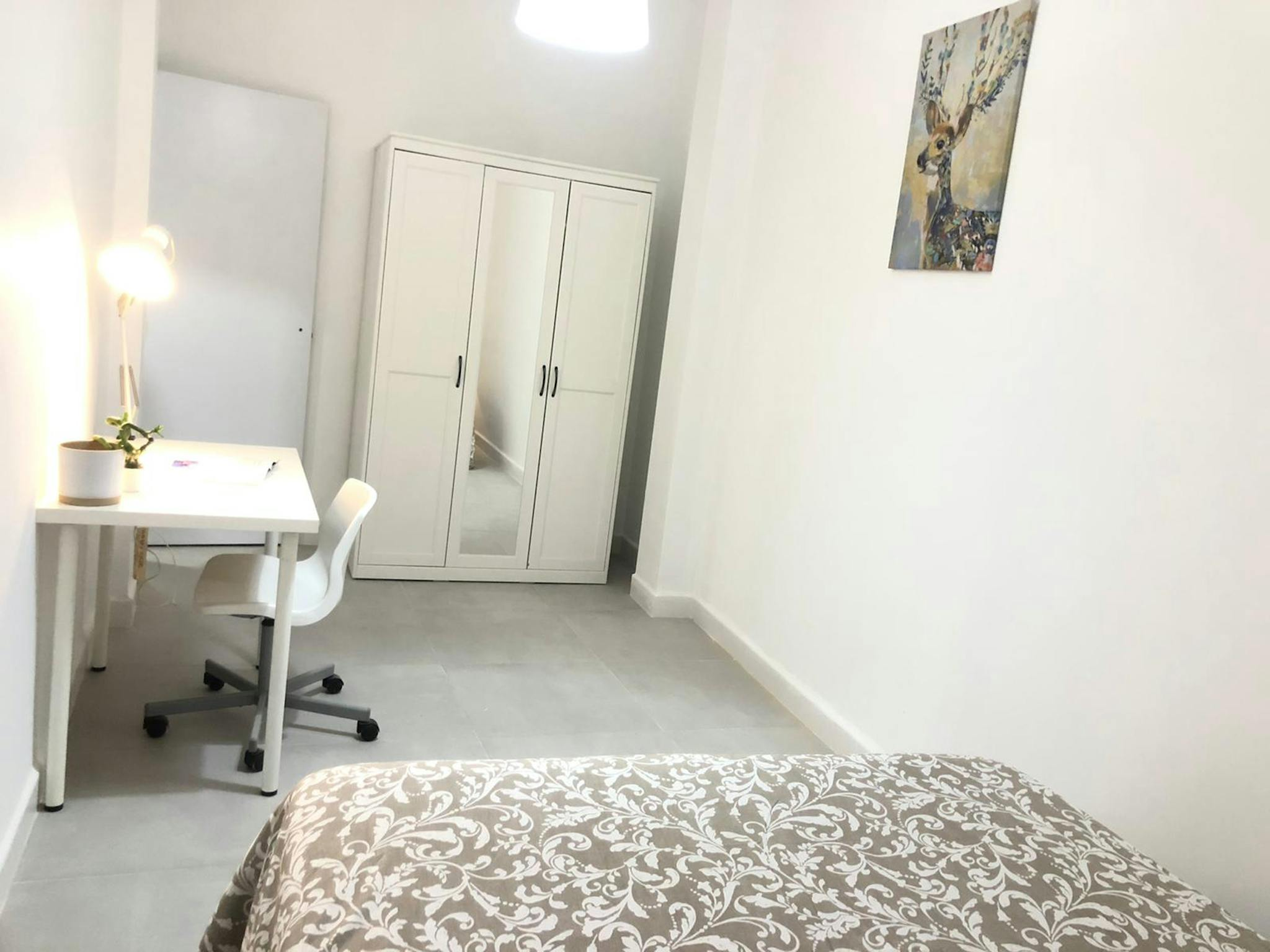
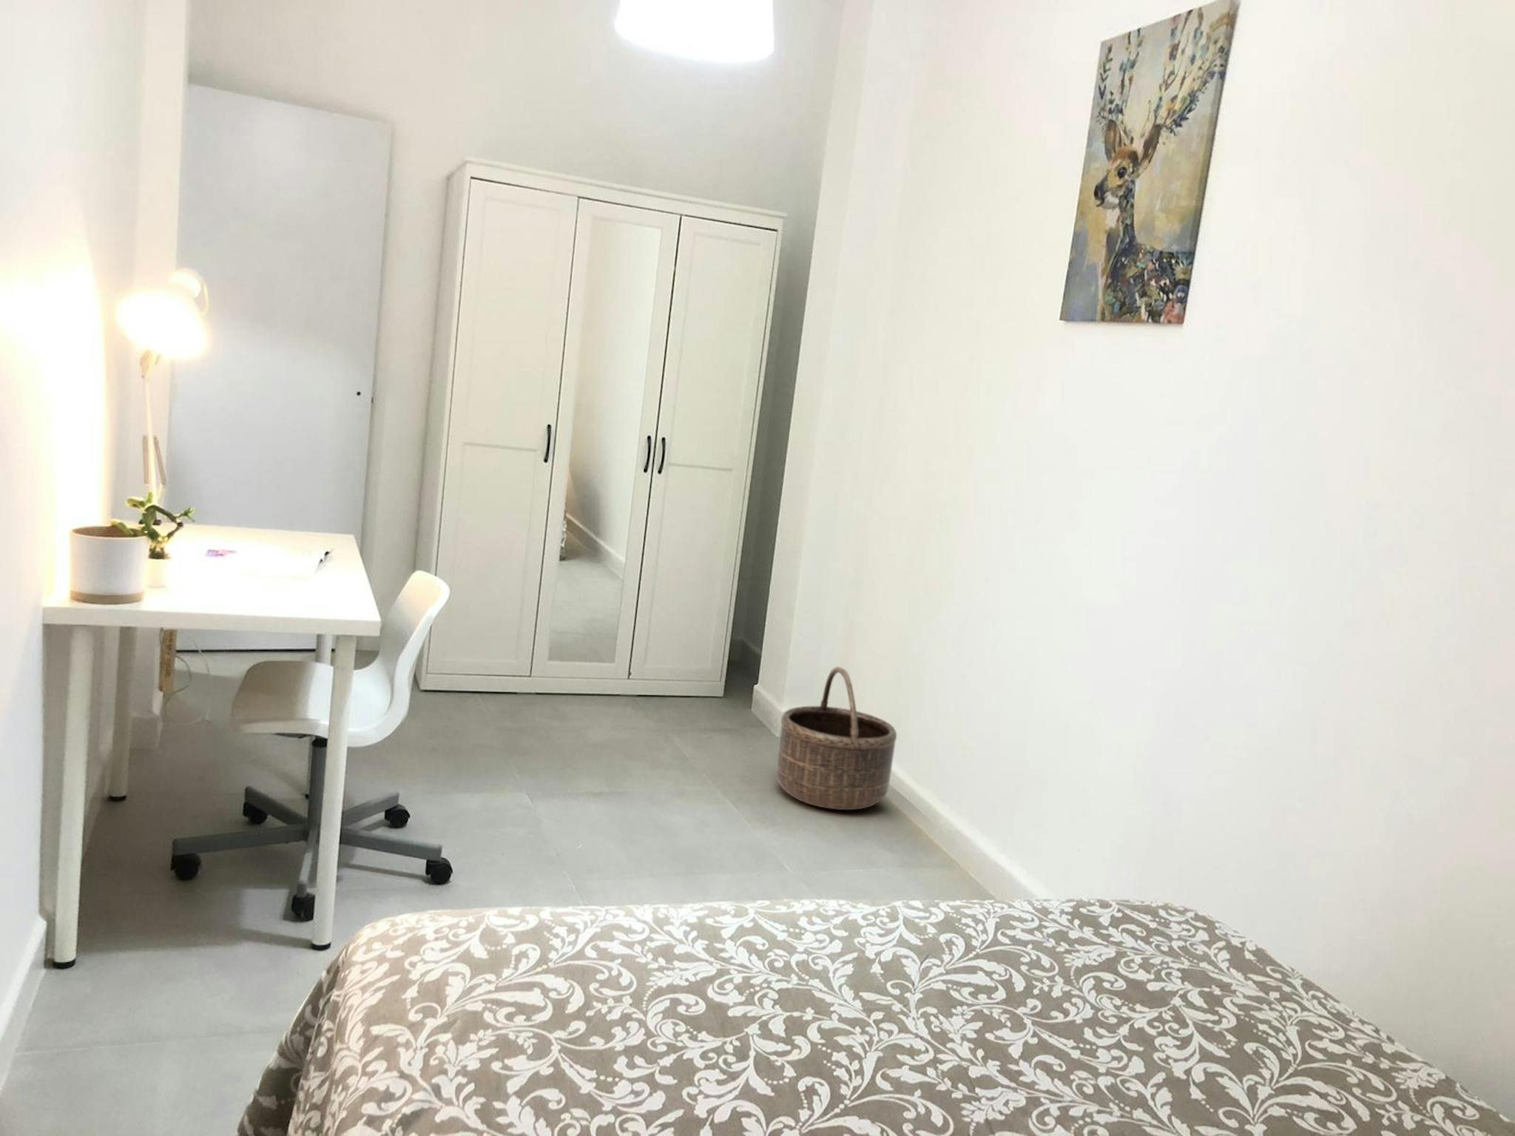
+ basket [775,666,897,810]
